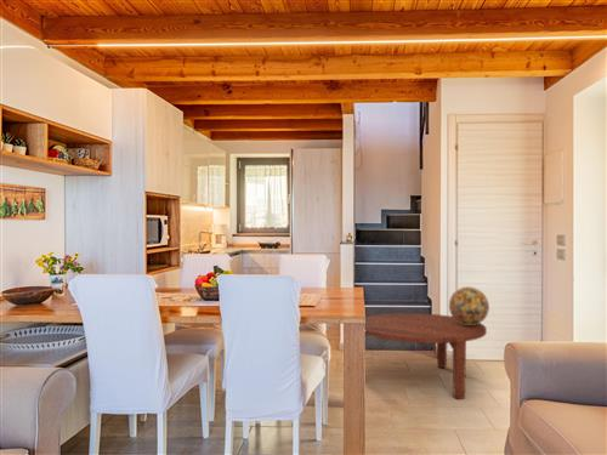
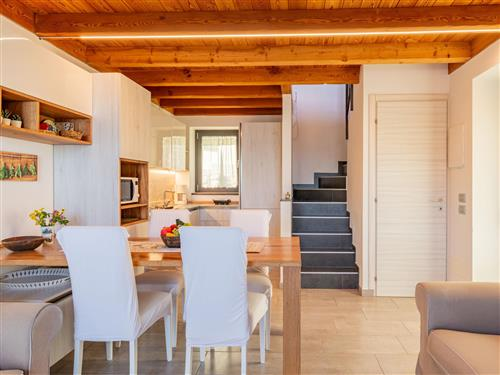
- decorative sphere [448,286,490,325]
- coffee table [364,312,488,400]
